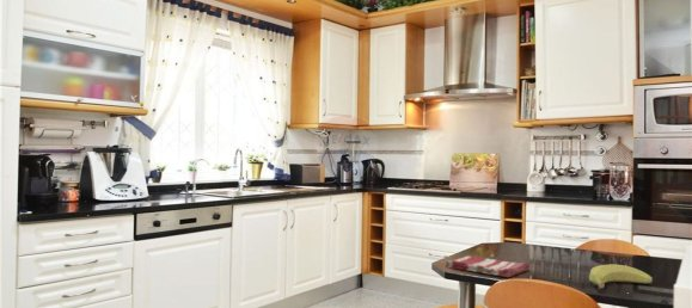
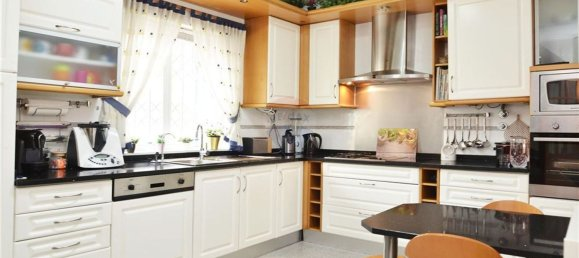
- banana [588,263,654,289]
- dish towel [445,254,531,278]
